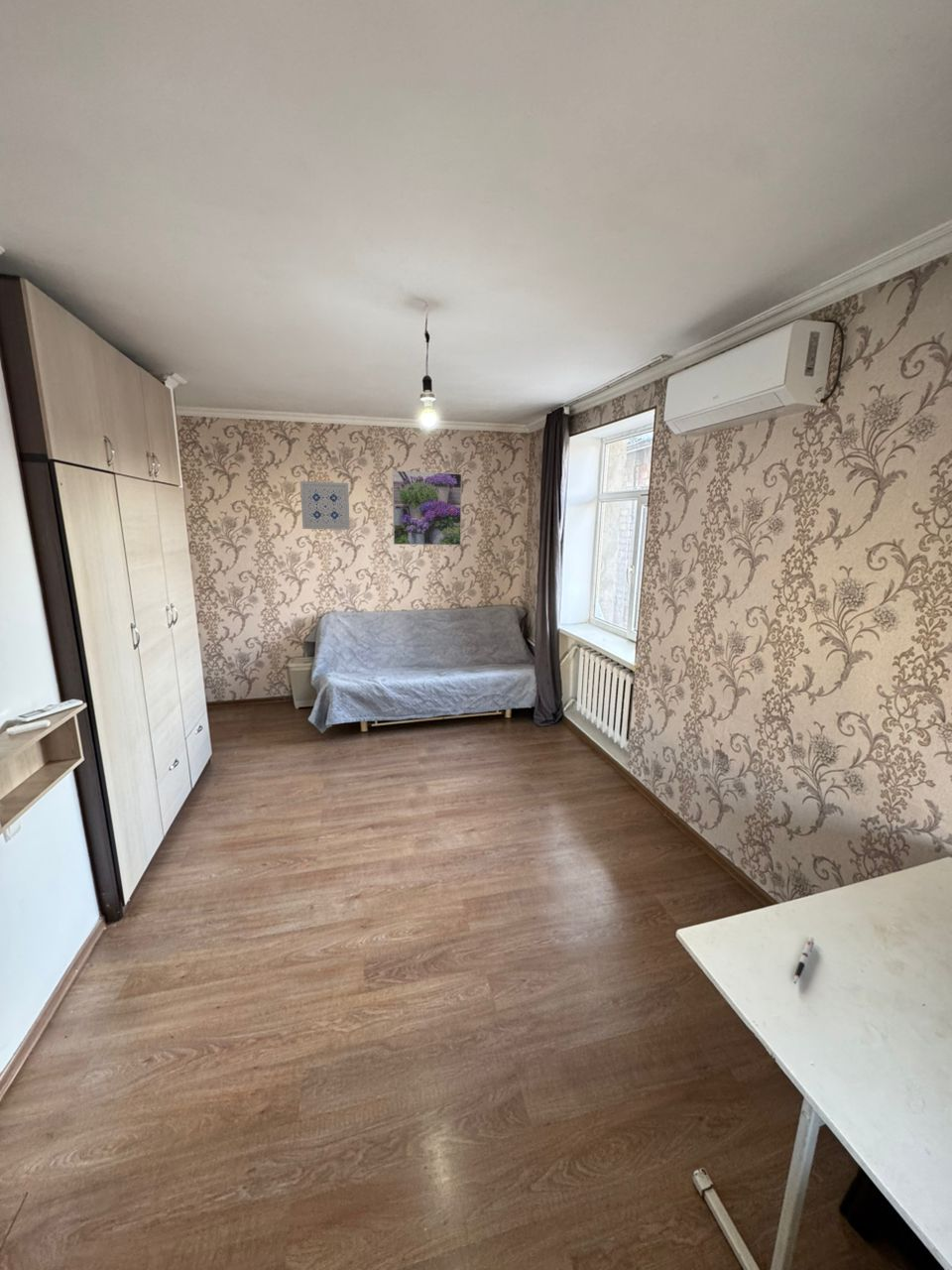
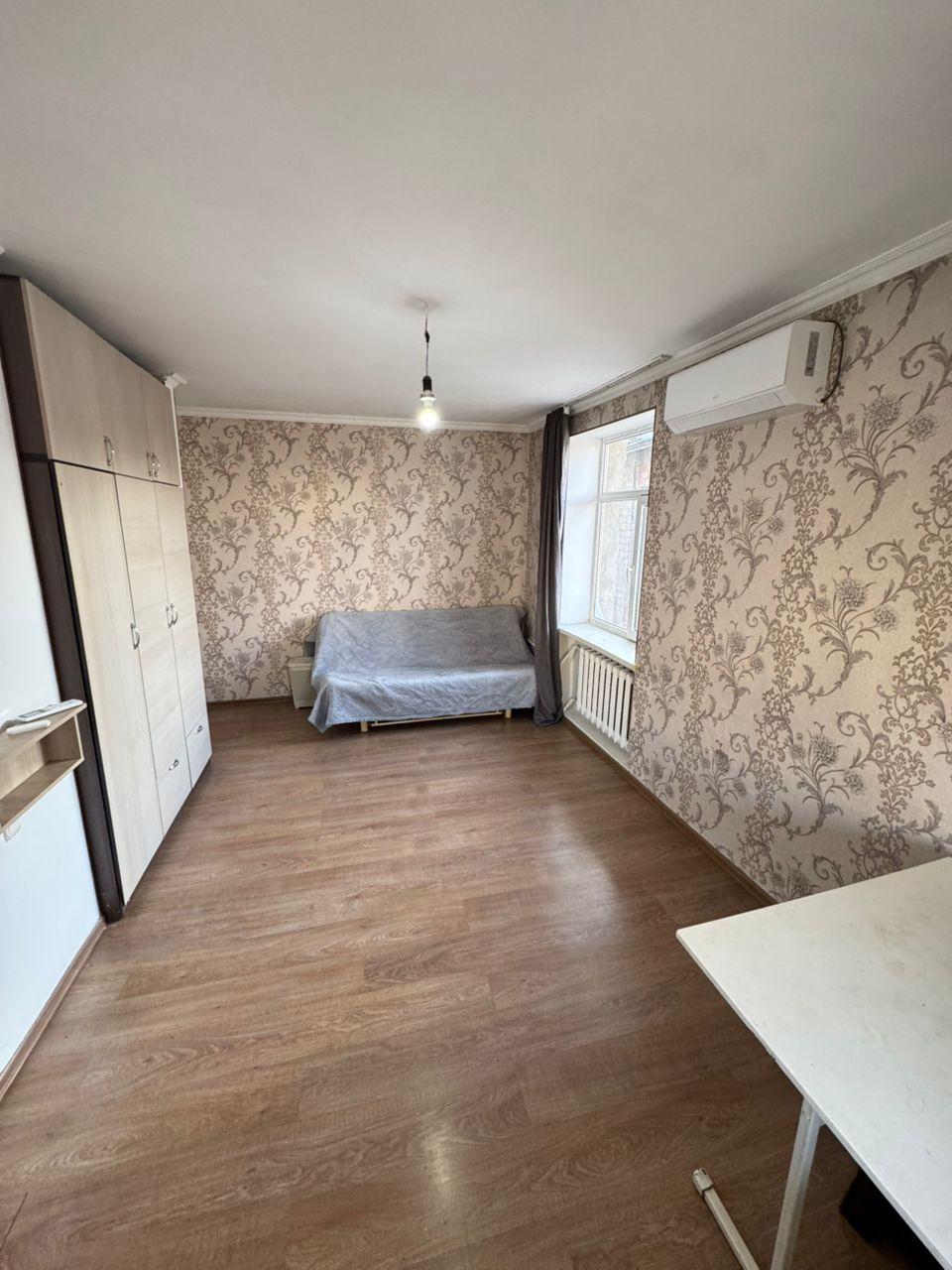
- pen [793,936,815,985]
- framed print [392,469,462,546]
- wall art [299,480,351,531]
